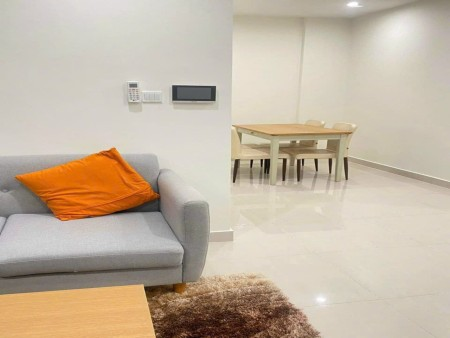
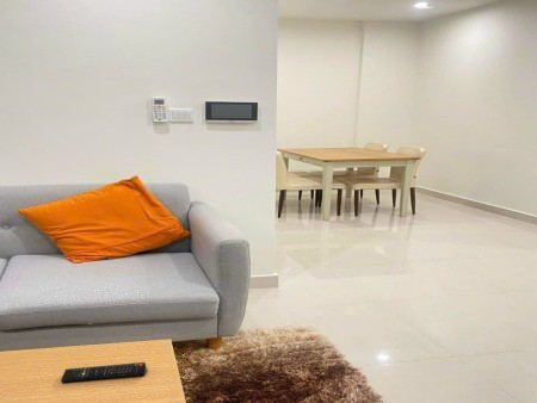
+ remote control [60,361,147,383]
